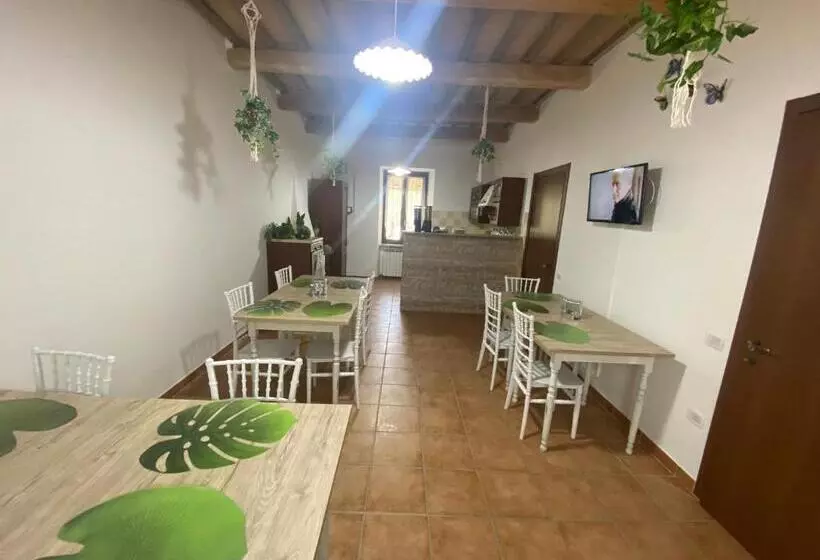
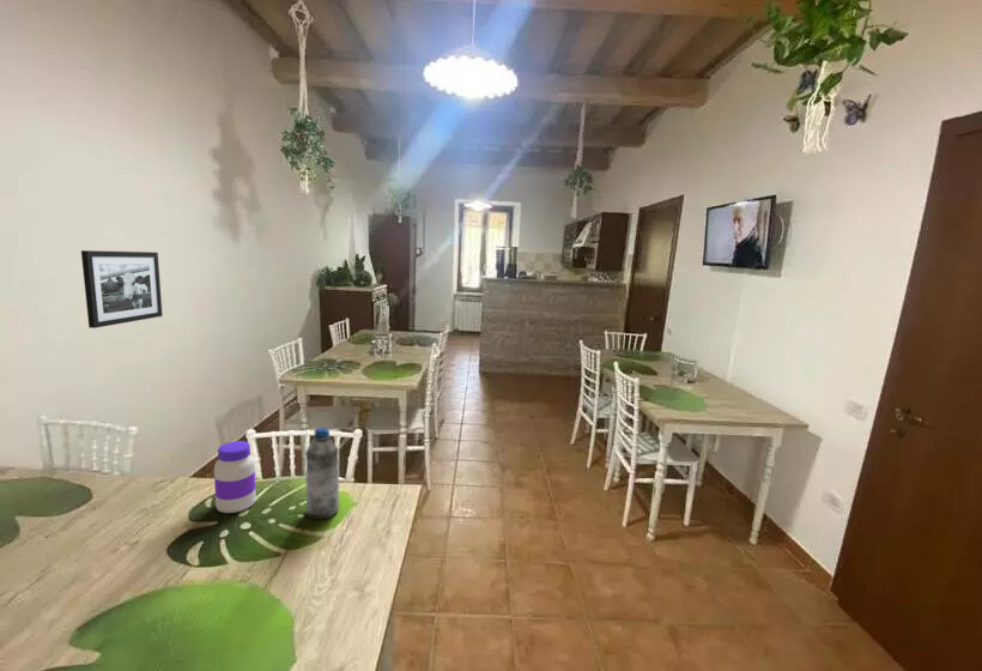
+ jar [213,440,257,514]
+ picture frame [80,249,164,330]
+ water bottle [304,427,340,520]
